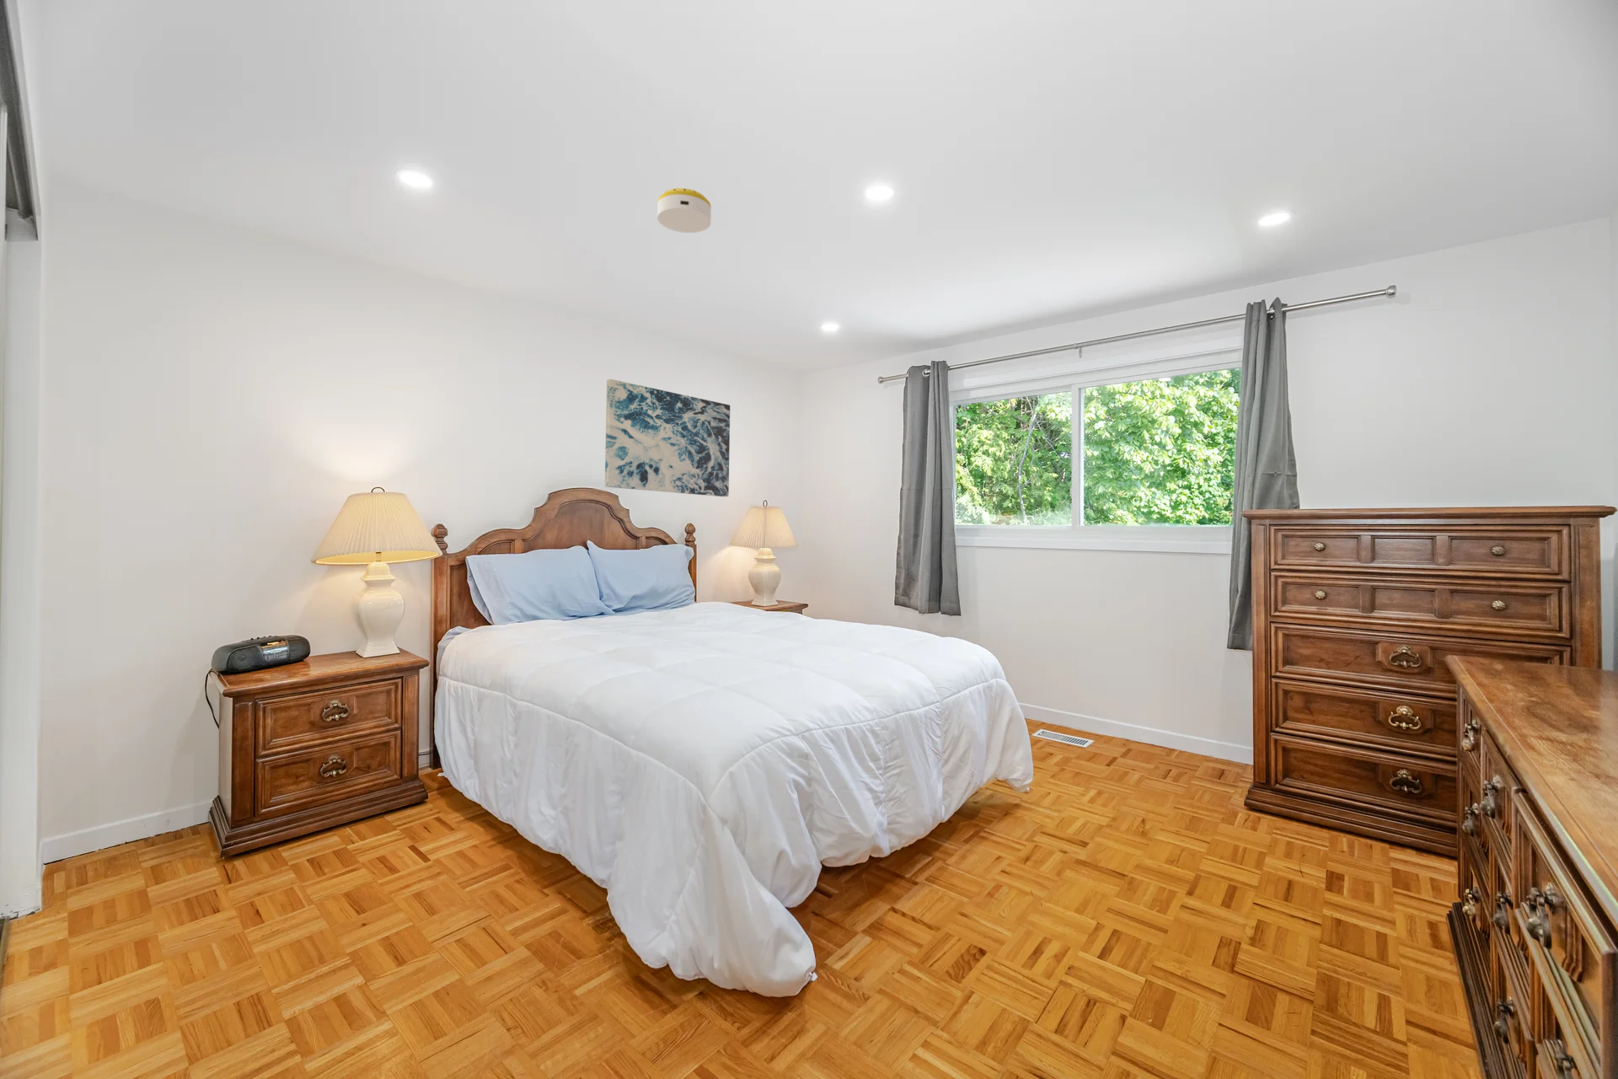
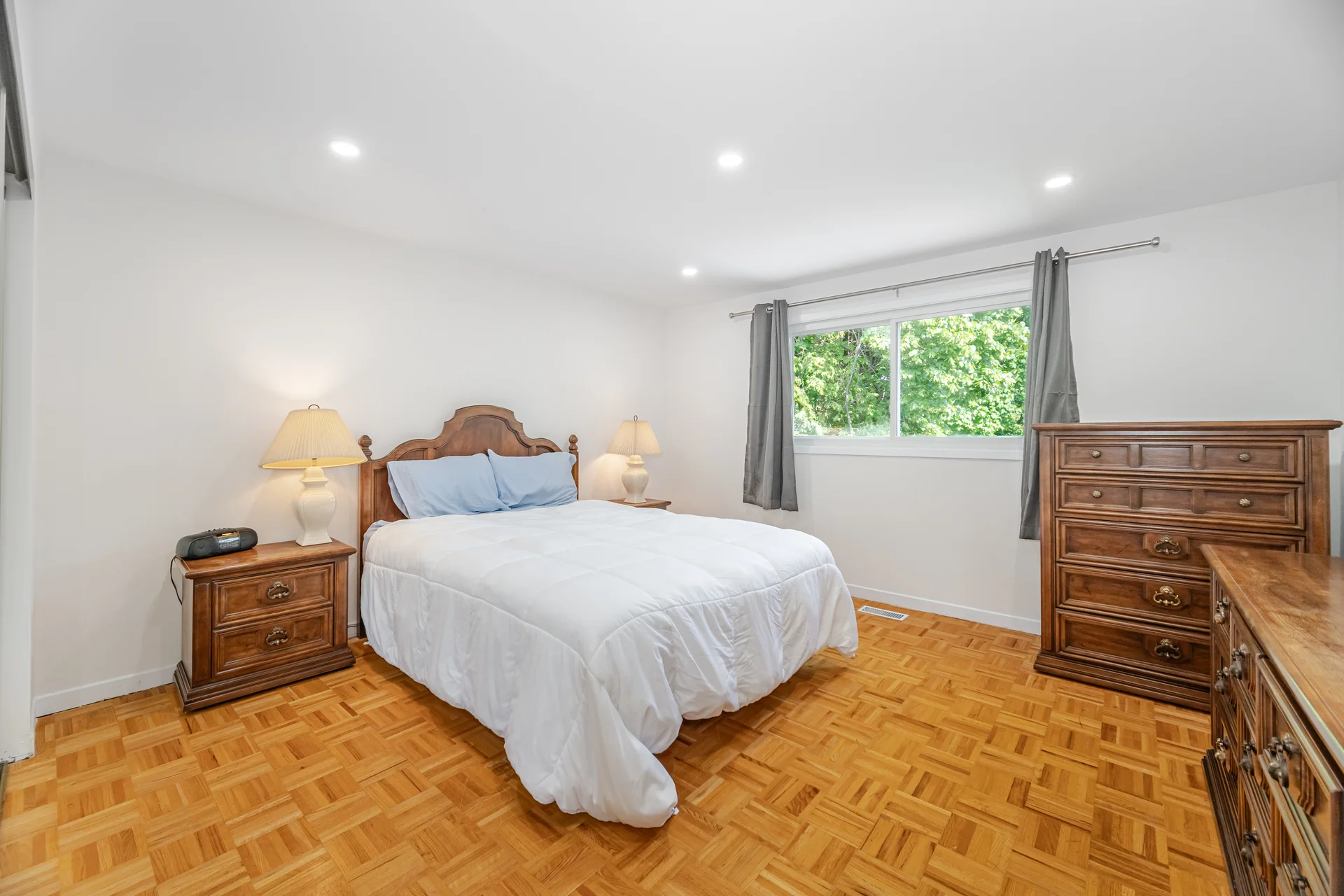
- smoke detector [656,187,711,234]
- wall art [604,378,731,497]
